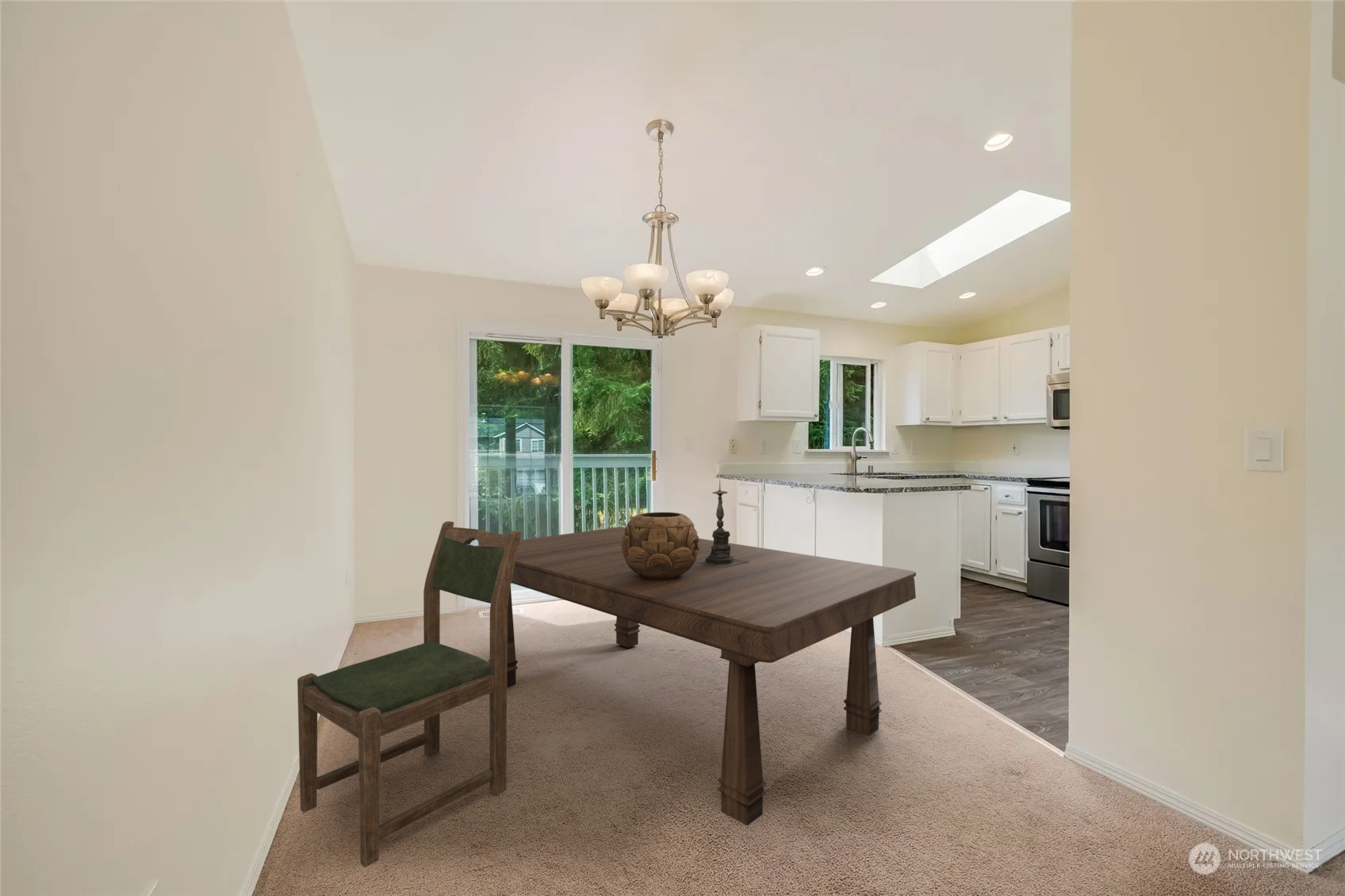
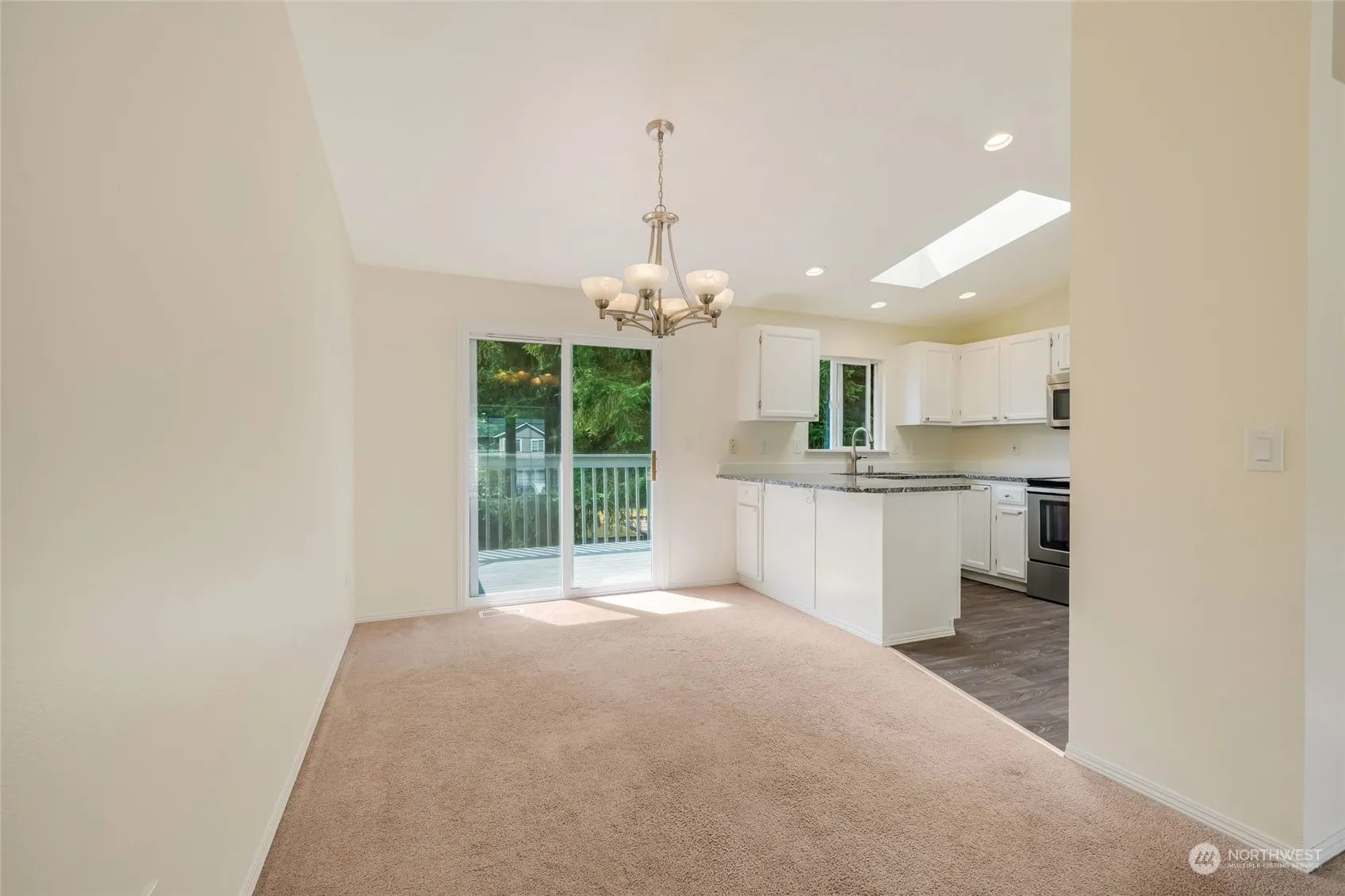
- decorative bowl [621,511,699,580]
- dining chair [297,520,523,868]
- dining table [476,526,917,826]
- candle holder [695,479,749,568]
